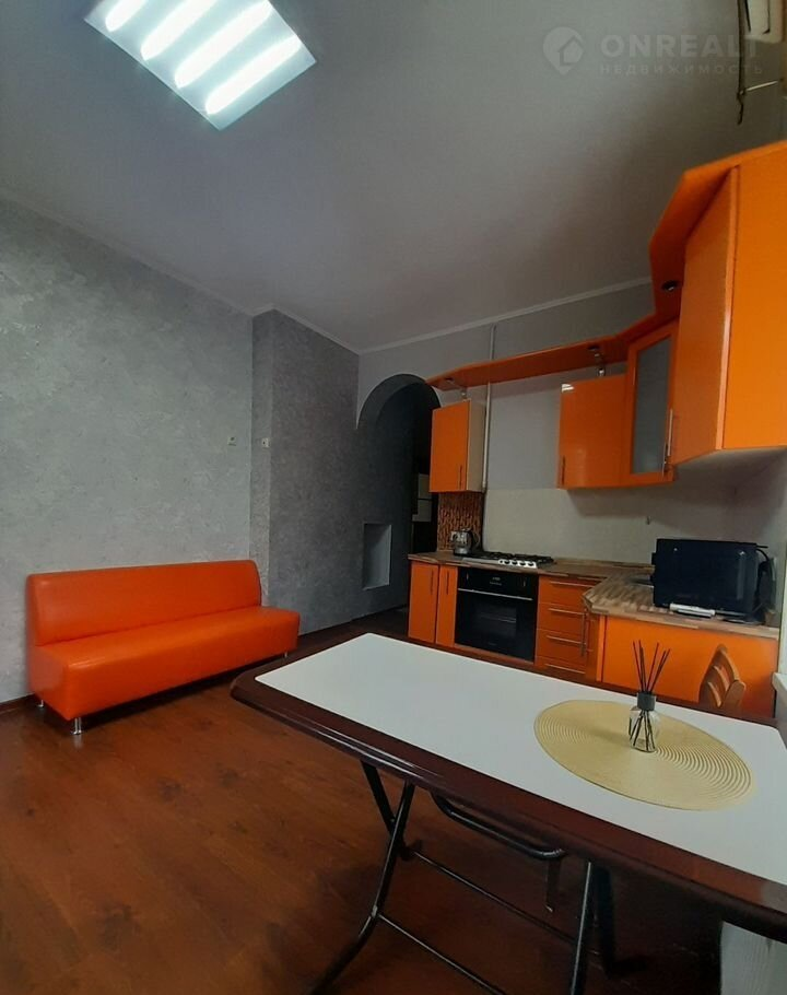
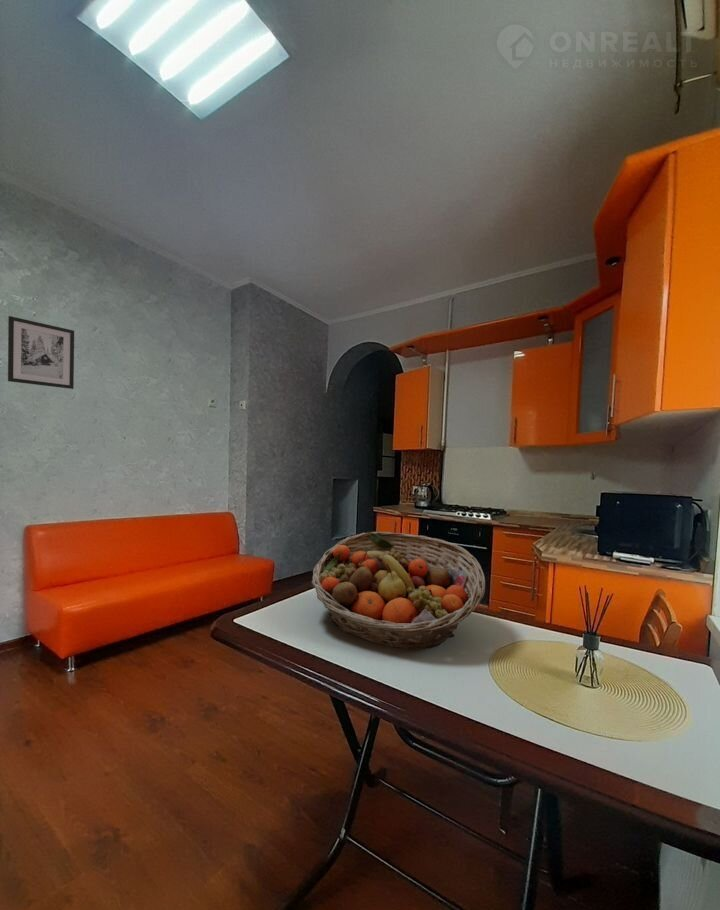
+ wall art [7,315,75,390]
+ fruit basket [310,531,486,650]
